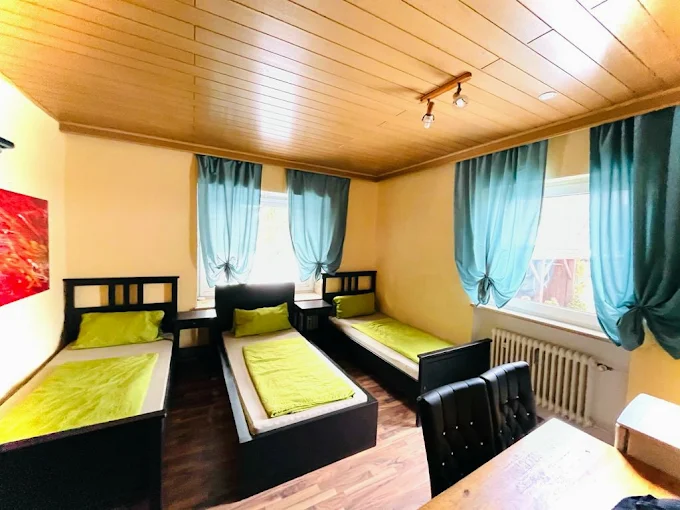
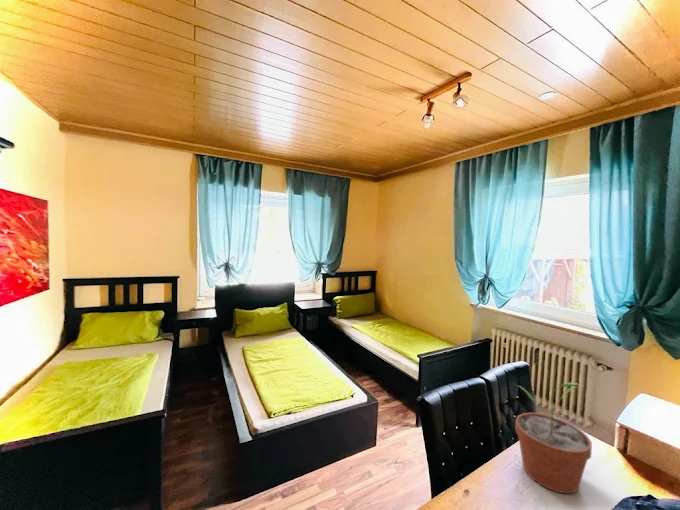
+ potted plant [512,382,593,495]
